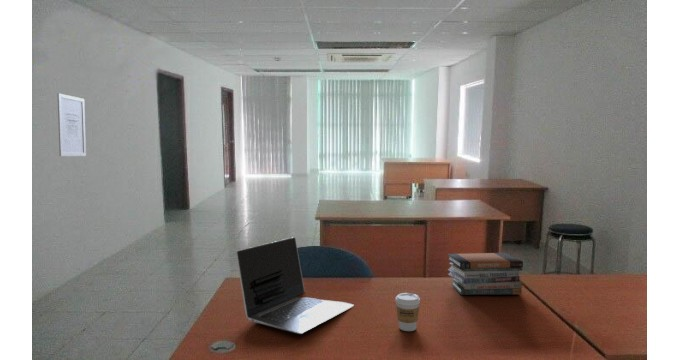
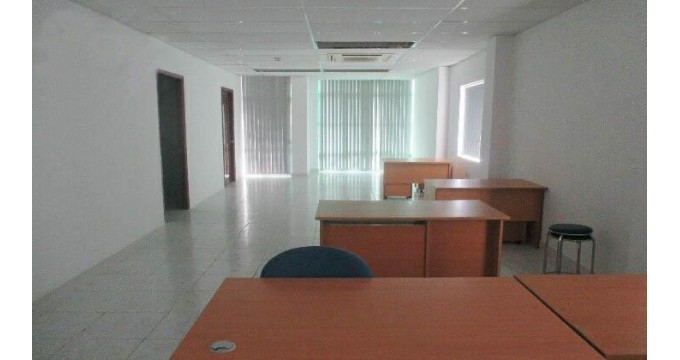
- laptop [235,236,355,335]
- coffee cup [394,292,421,332]
- book stack [447,252,524,296]
- wall art [56,92,87,157]
